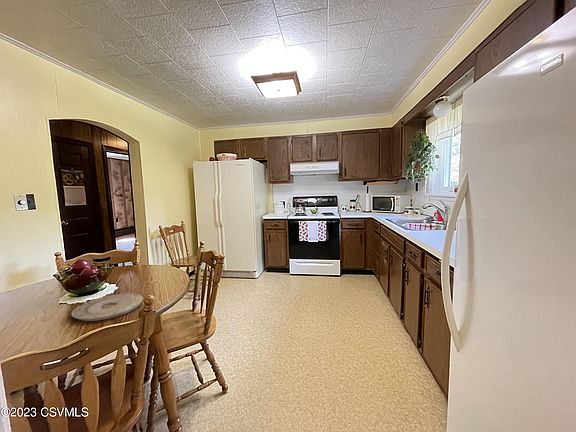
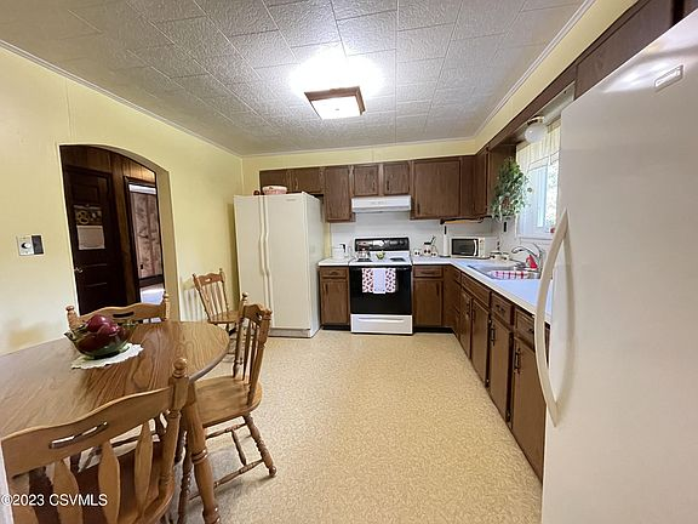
- plate [71,292,145,322]
